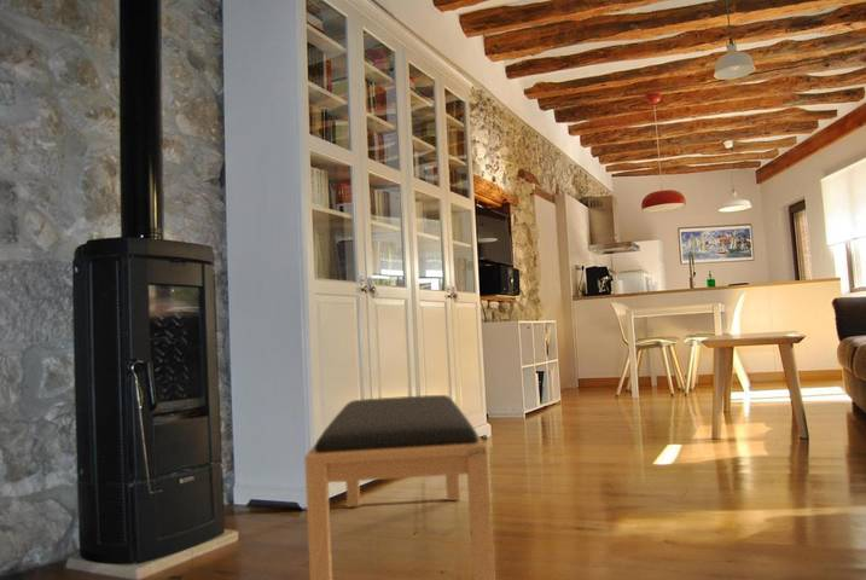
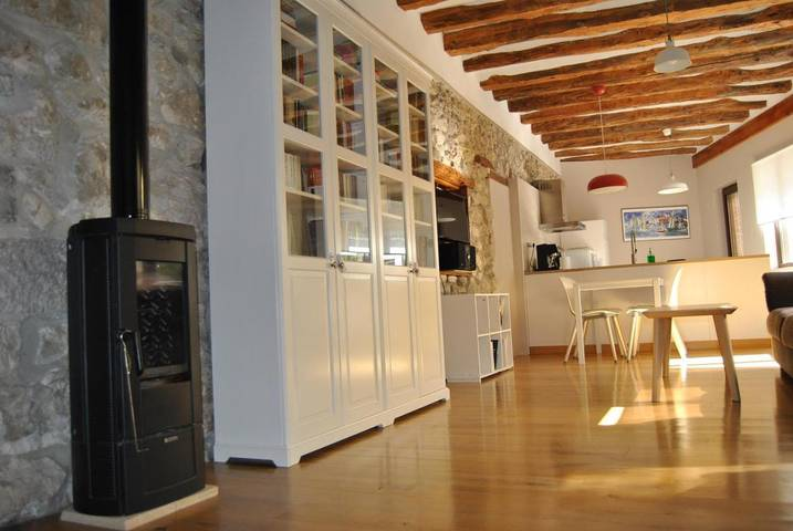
- bench [303,394,496,580]
